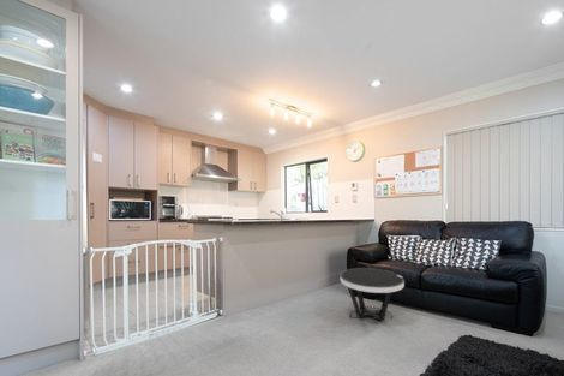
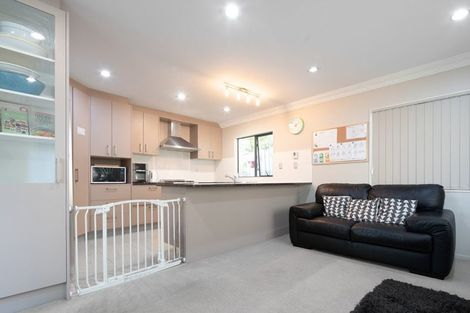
- side table [338,267,406,322]
